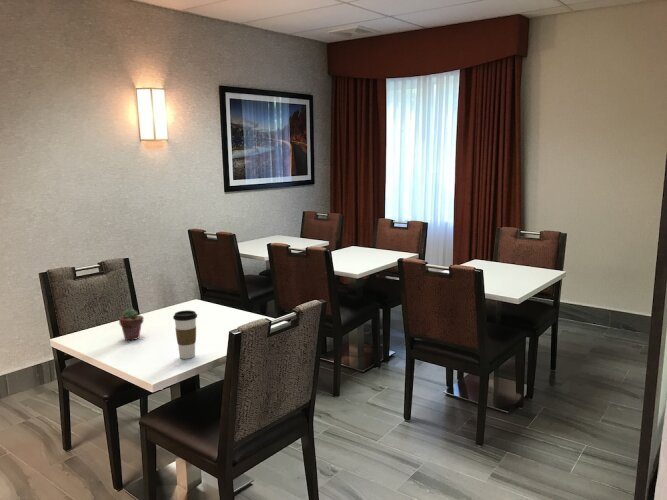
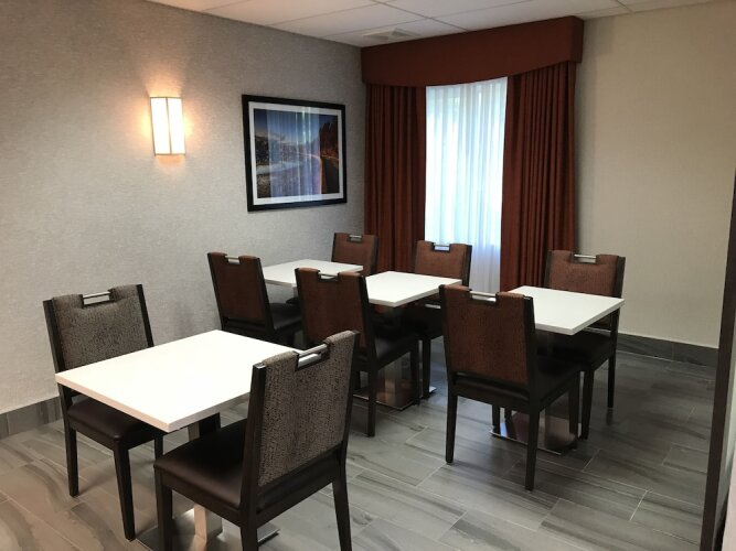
- coffee cup [172,309,198,360]
- potted succulent [118,308,145,342]
